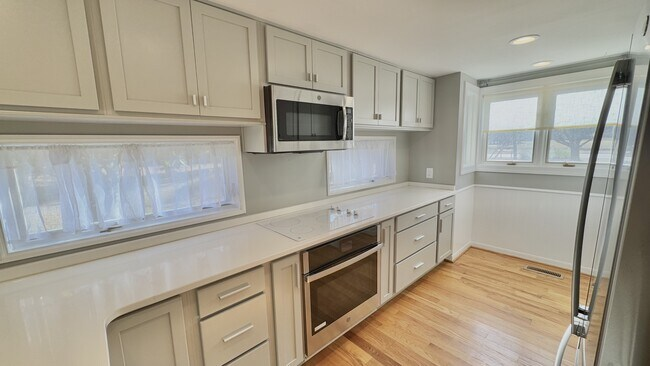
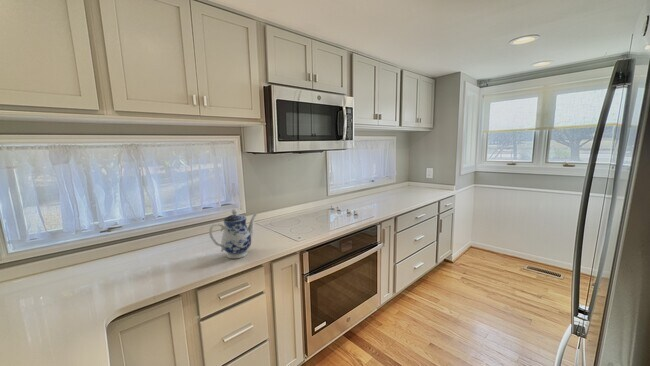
+ teapot [208,208,258,259]
